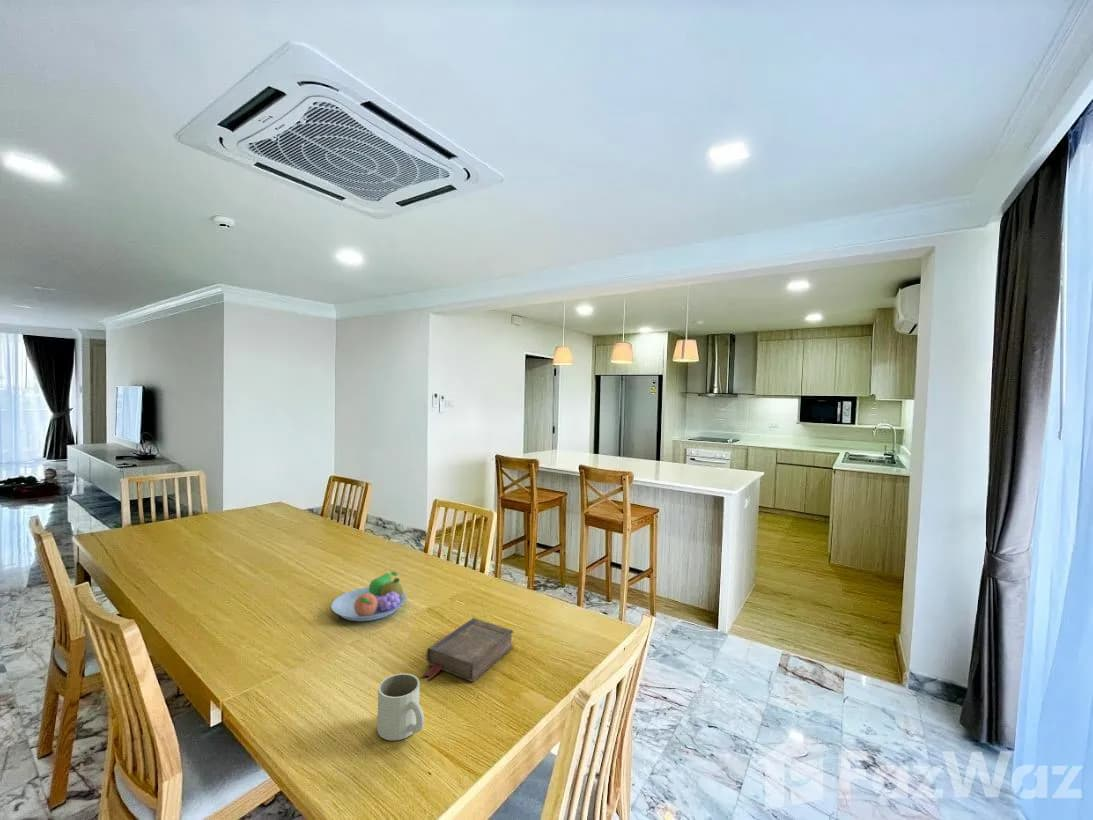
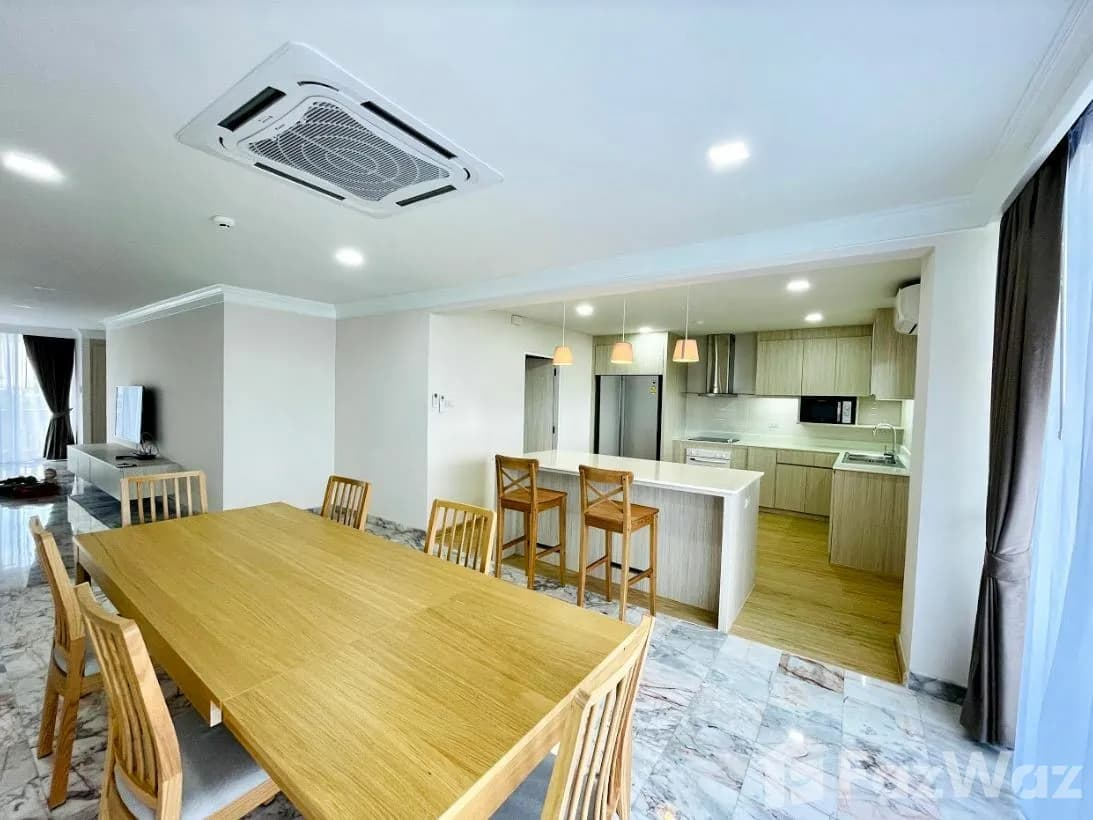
- book [420,617,514,683]
- fruit bowl [330,571,407,622]
- mug [376,672,425,742]
